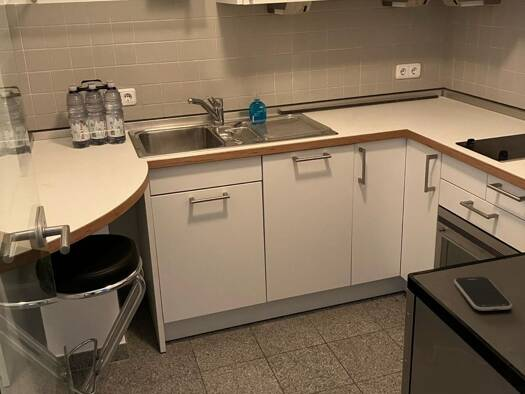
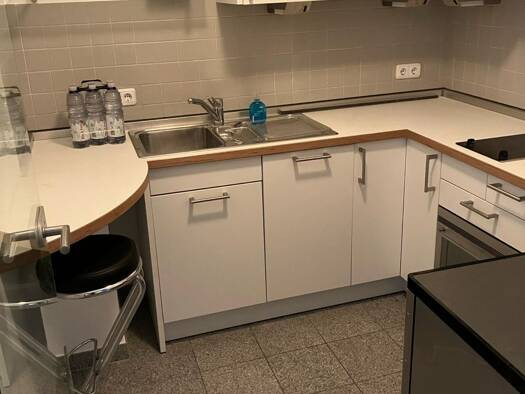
- smartphone [453,276,513,312]
